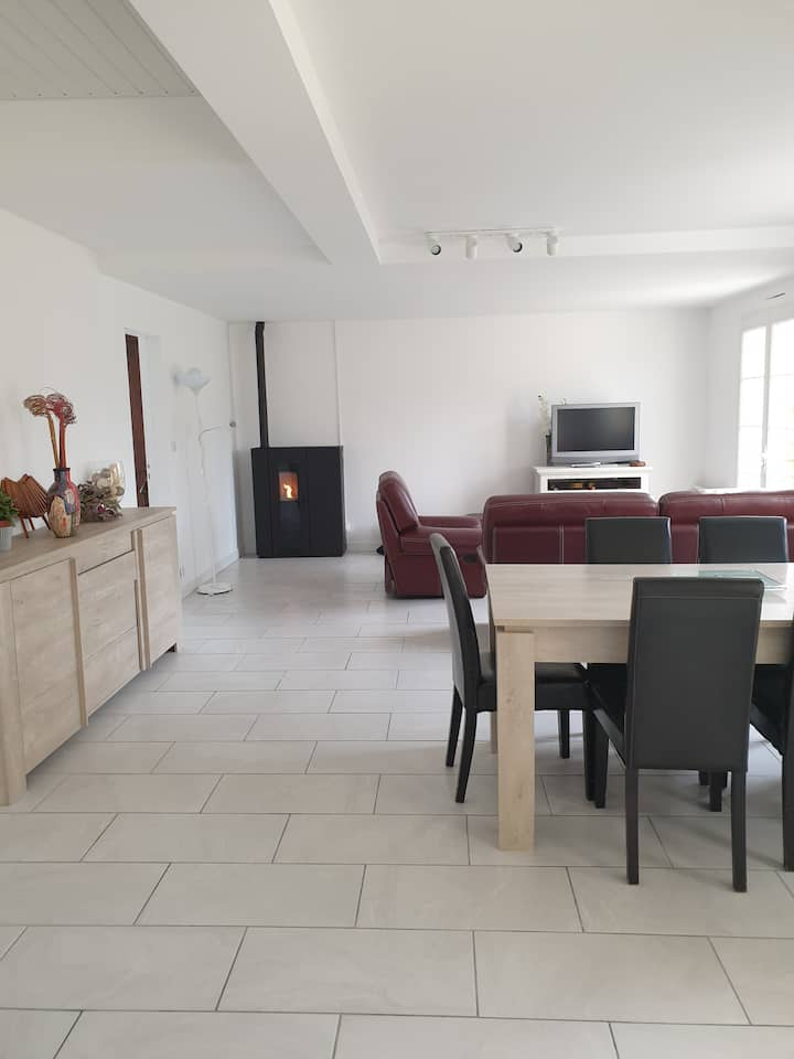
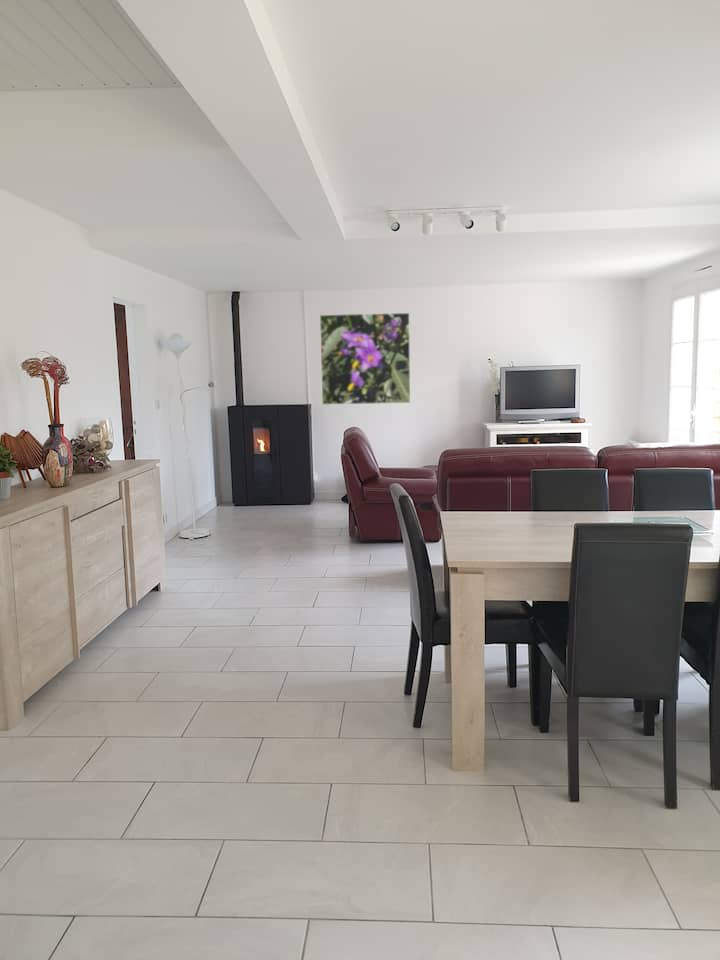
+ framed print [319,312,411,406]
